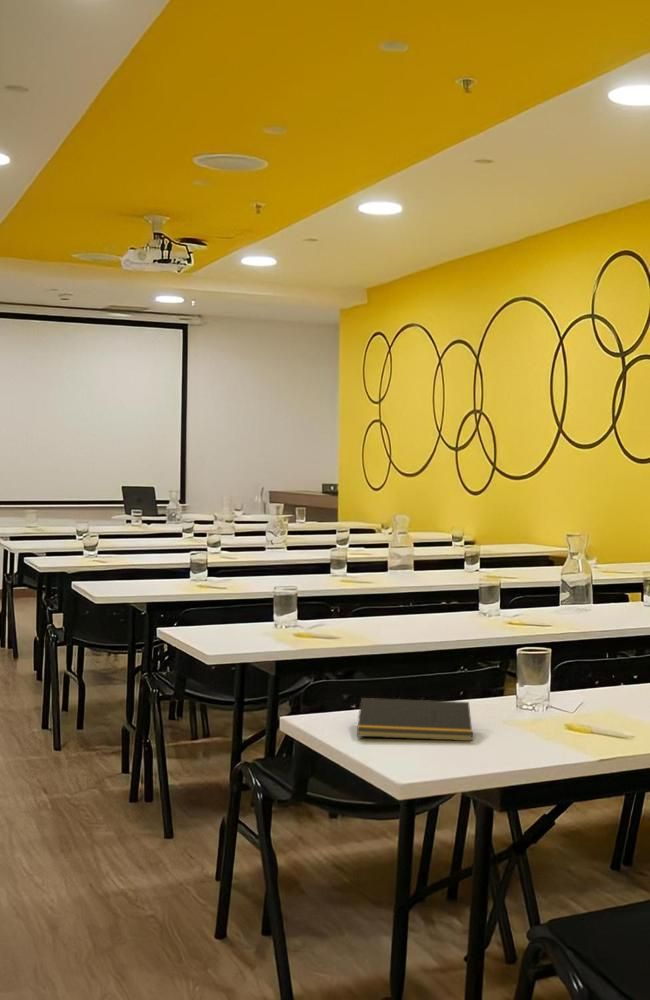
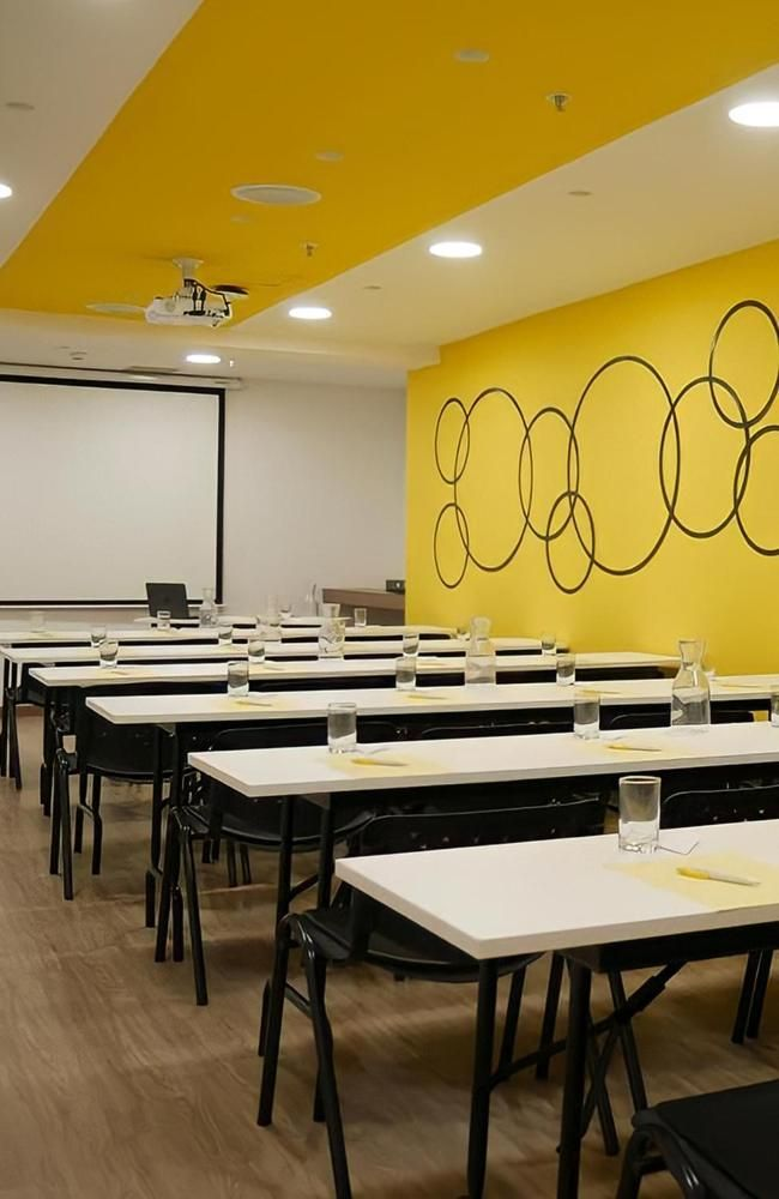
- notepad [356,697,473,742]
